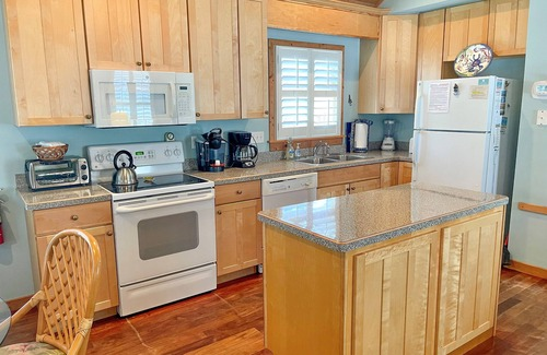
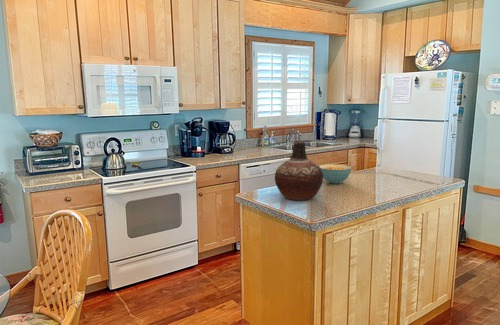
+ vase [274,140,324,201]
+ cereal bowl [319,163,352,184]
